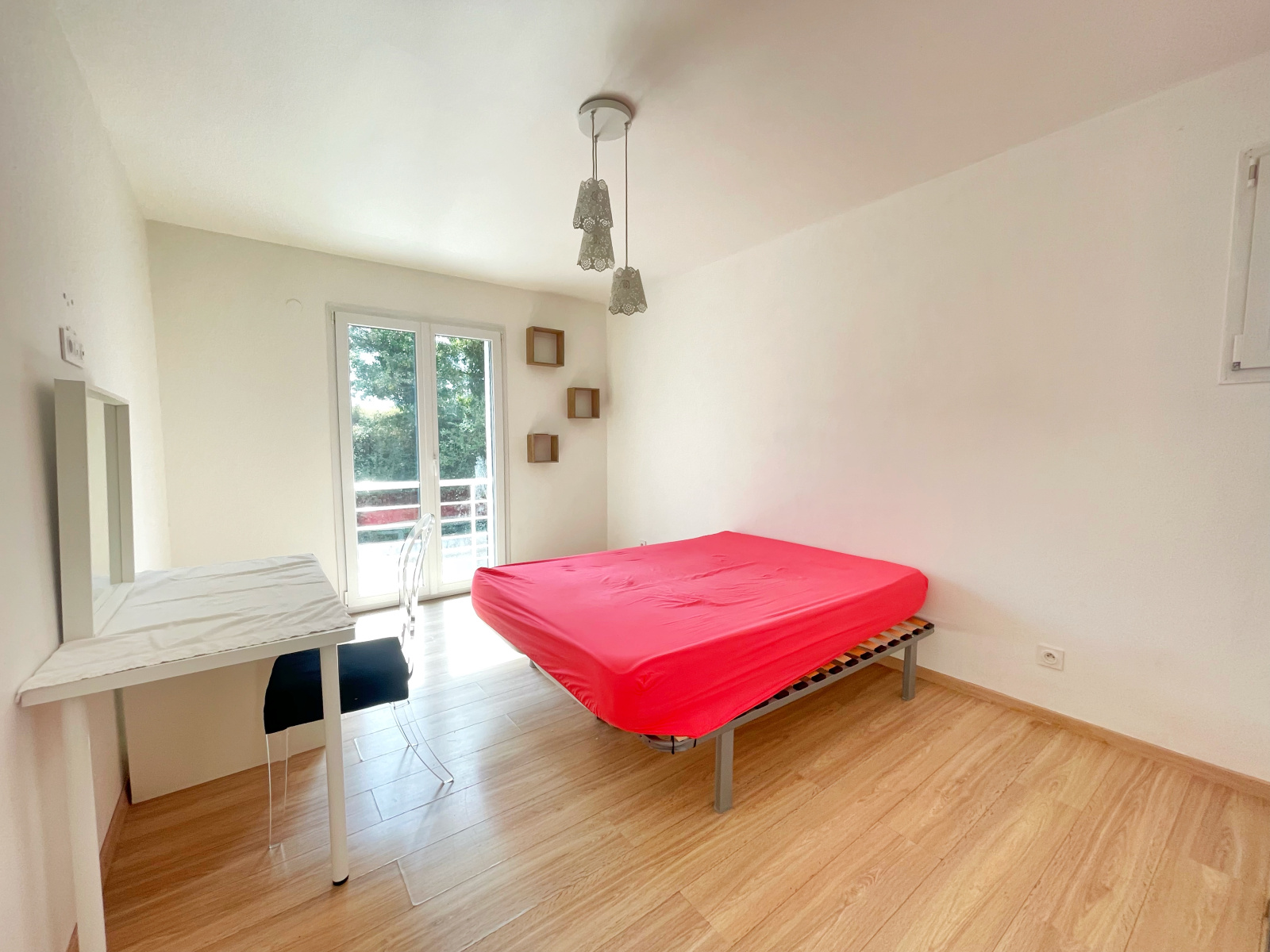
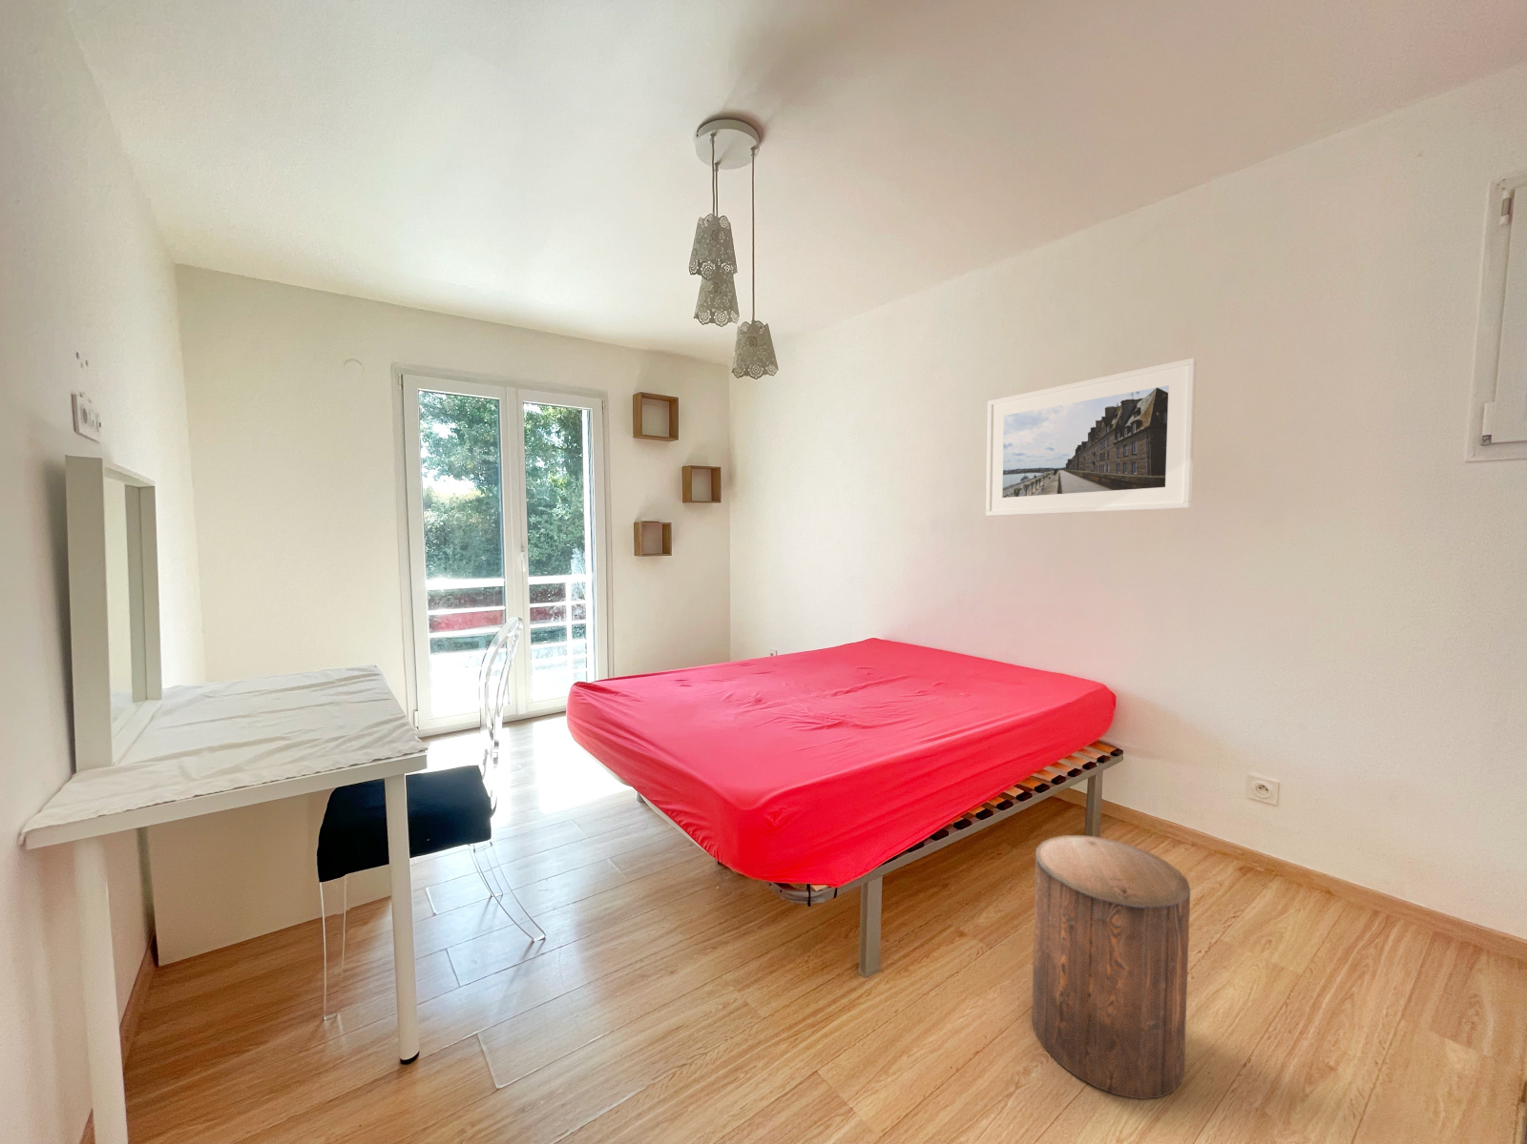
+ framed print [985,357,1198,517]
+ stool [1030,834,1192,1101]
